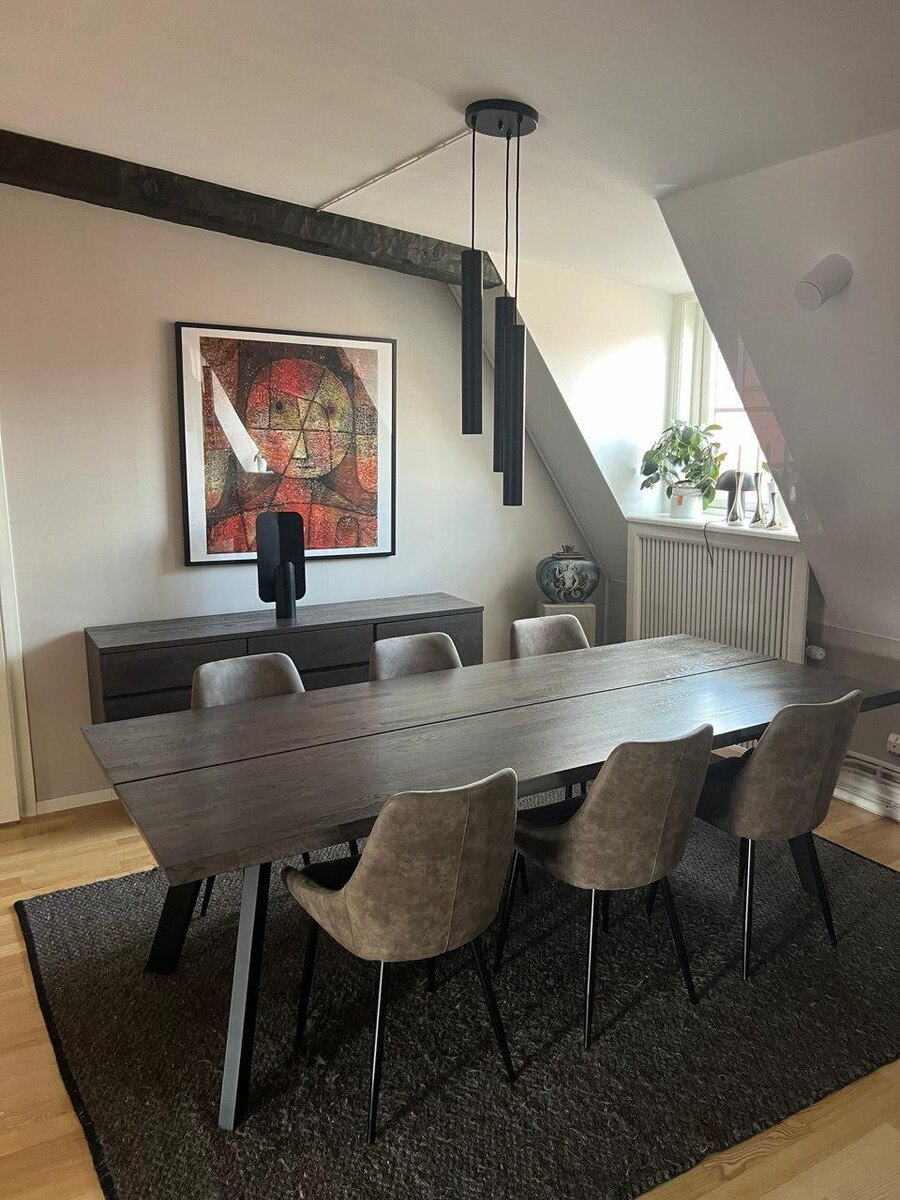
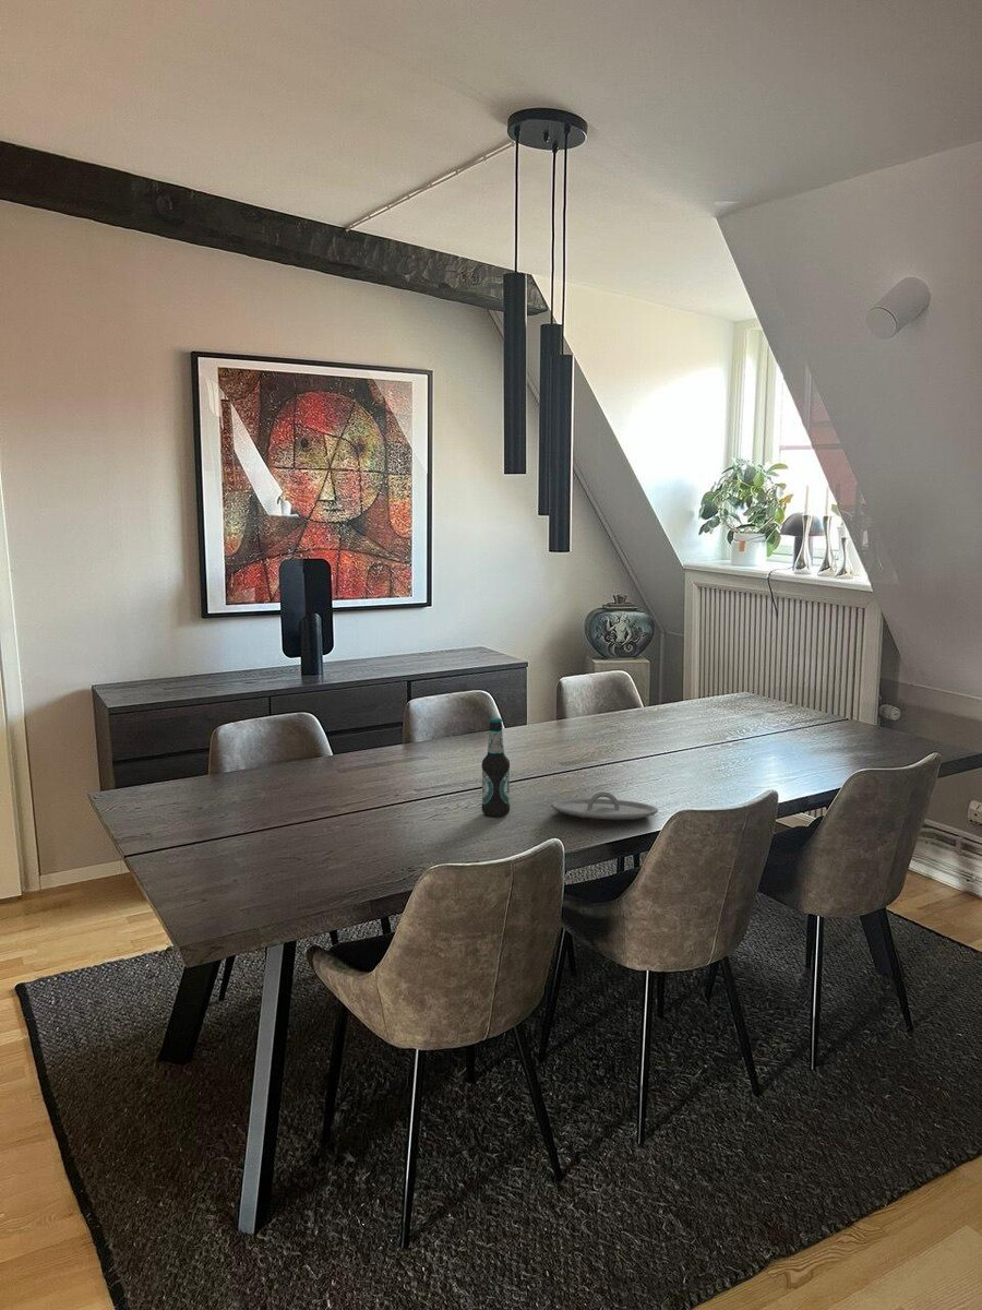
+ plate [550,791,659,821]
+ bottle [481,717,511,818]
